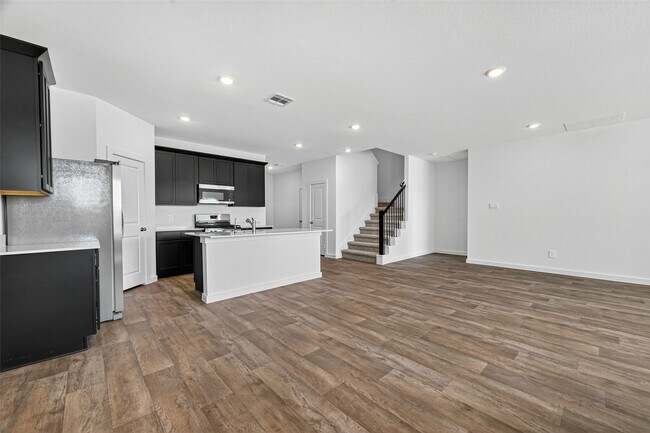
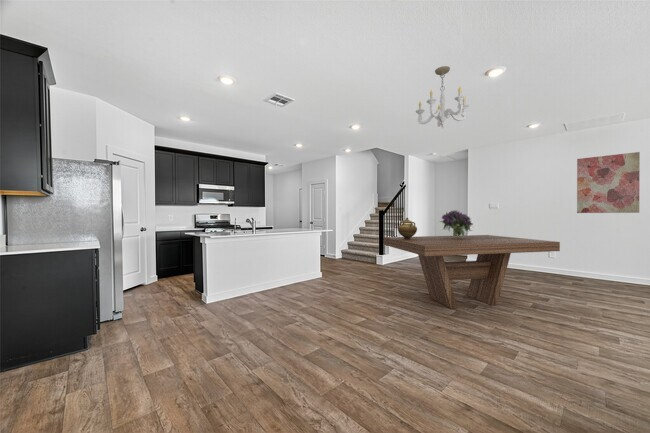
+ wall art [576,151,641,214]
+ bouquet [438,209,474,237]
+ ceramic pot [397,217,418,239]
+ chandelier [414,65,470,129]
+ dining table [383,234,561,310]
